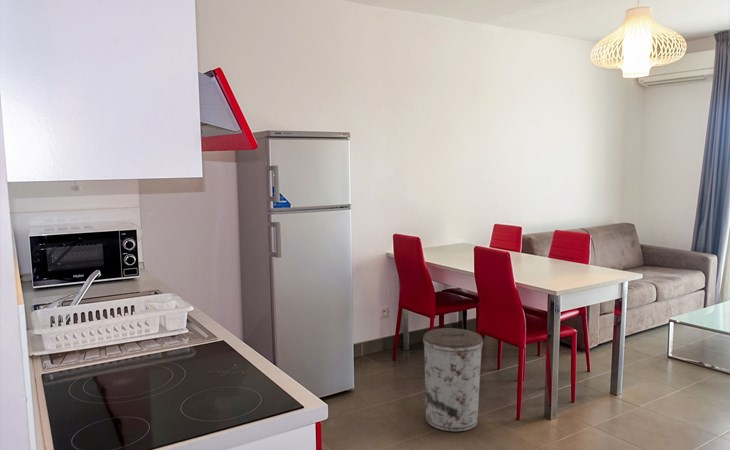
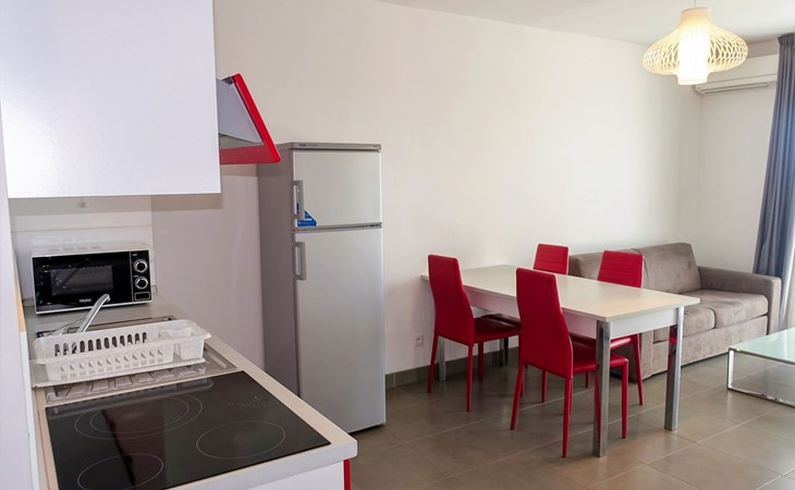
- trash can [422,327,484,433]
